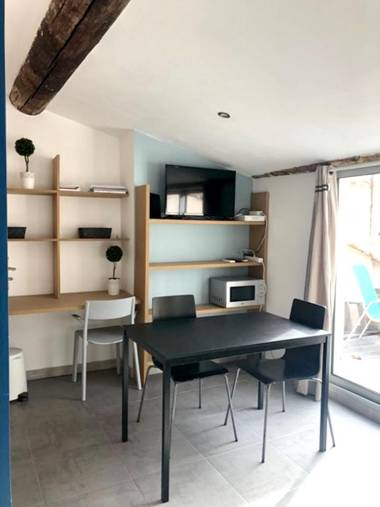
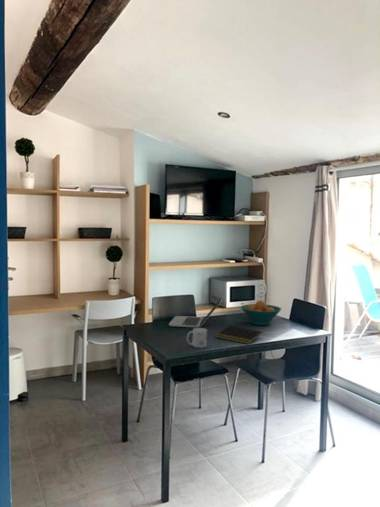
+ fruit bowl [240,299,282,326]
+ notepad [214,325,263,345]
+ laptop [168,295,224,328]
+ mug [186,327,208,349]
